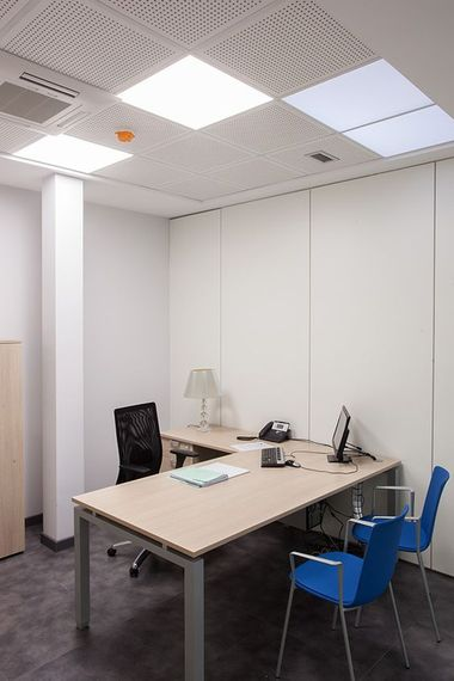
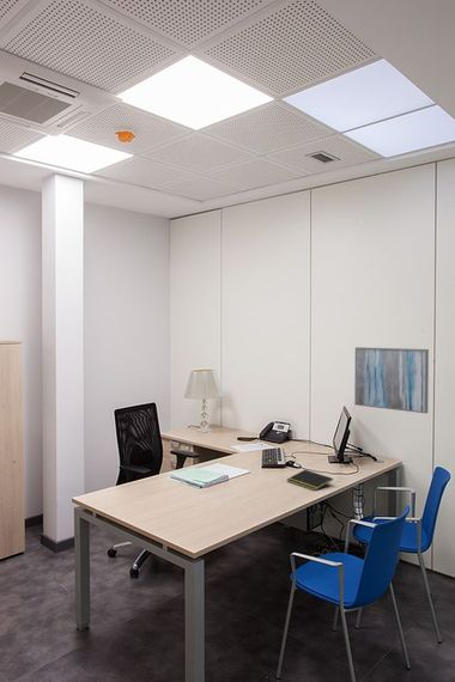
+ wall art [353,346,430,414]
+ notepad [286,469,334,492]
